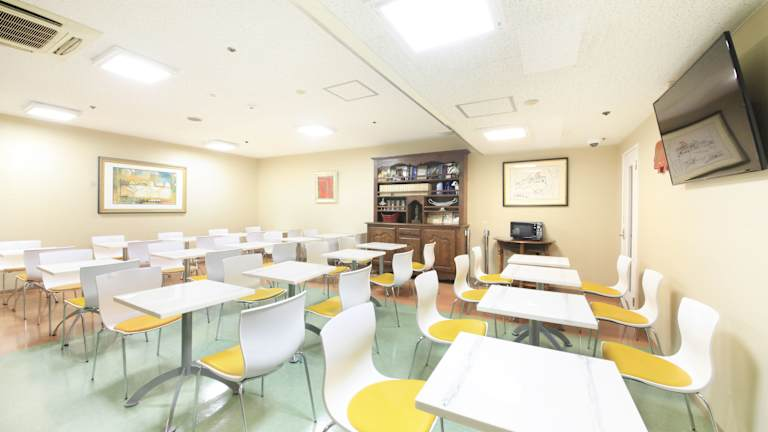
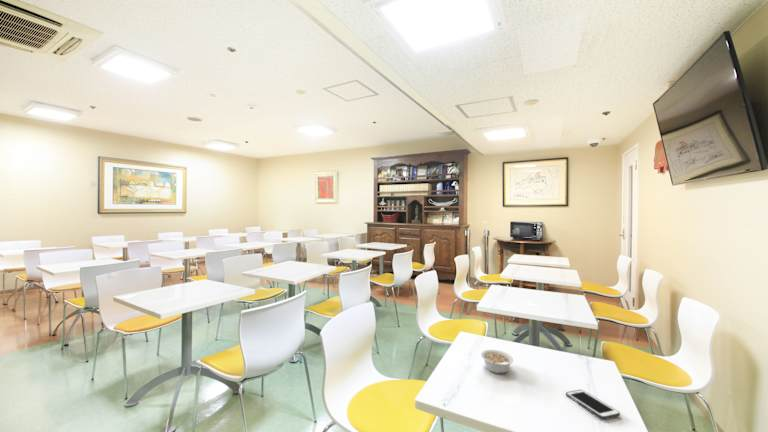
+ legume [480,349,514,375]
+ cell phone [565,389,621,420]
